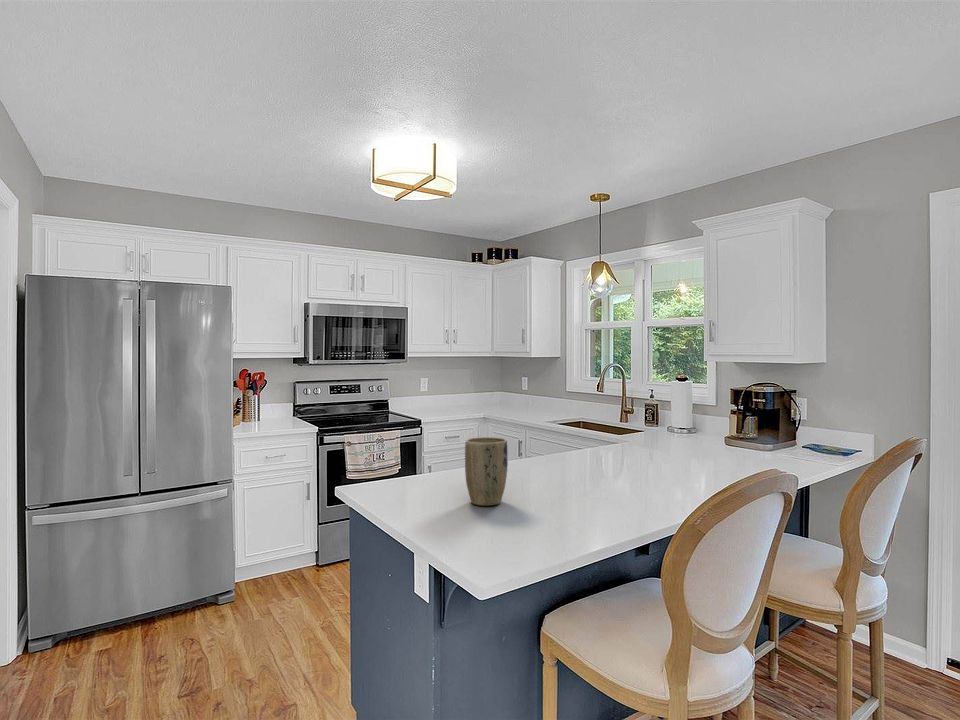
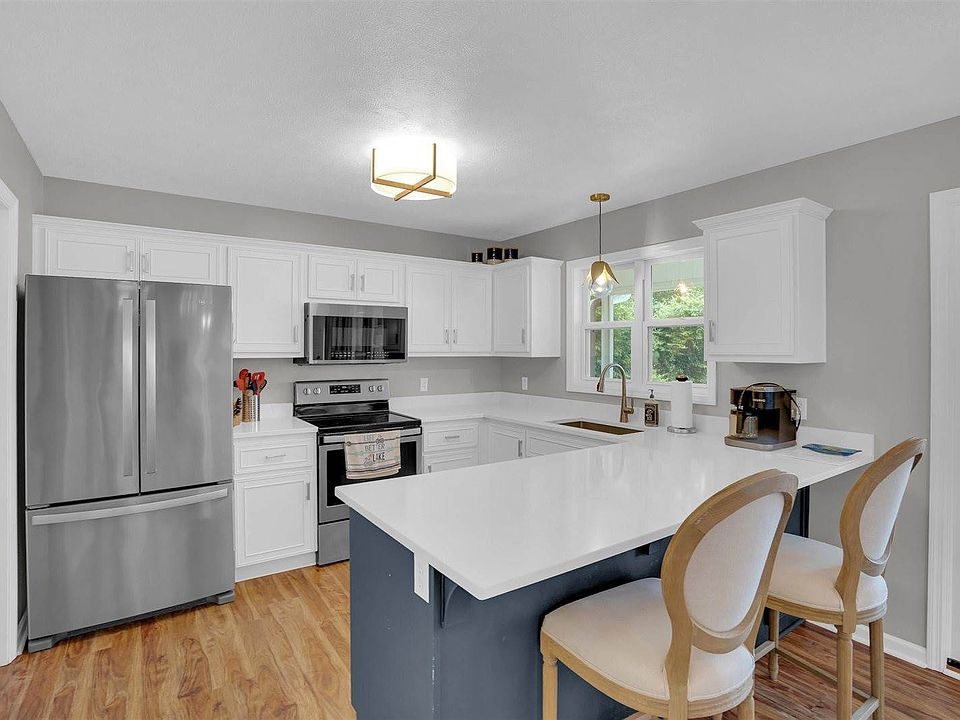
- plant pot [464,436,509,507]
